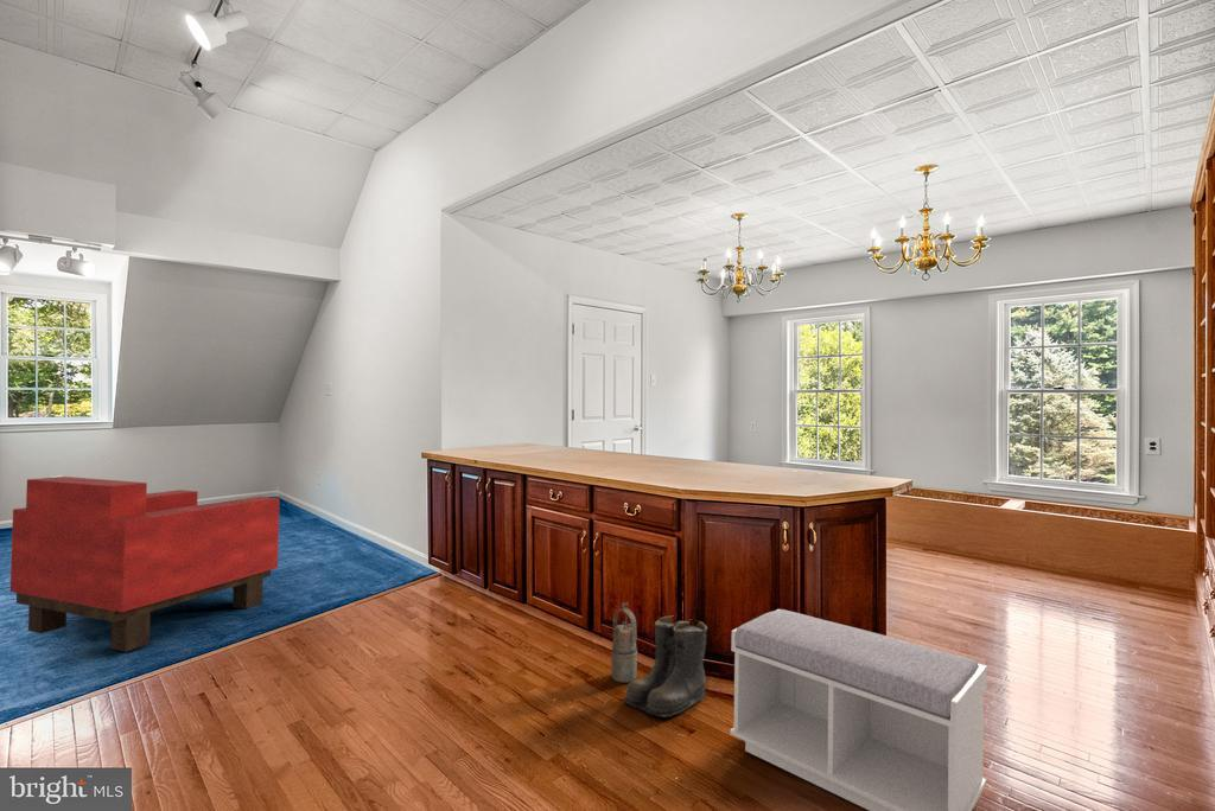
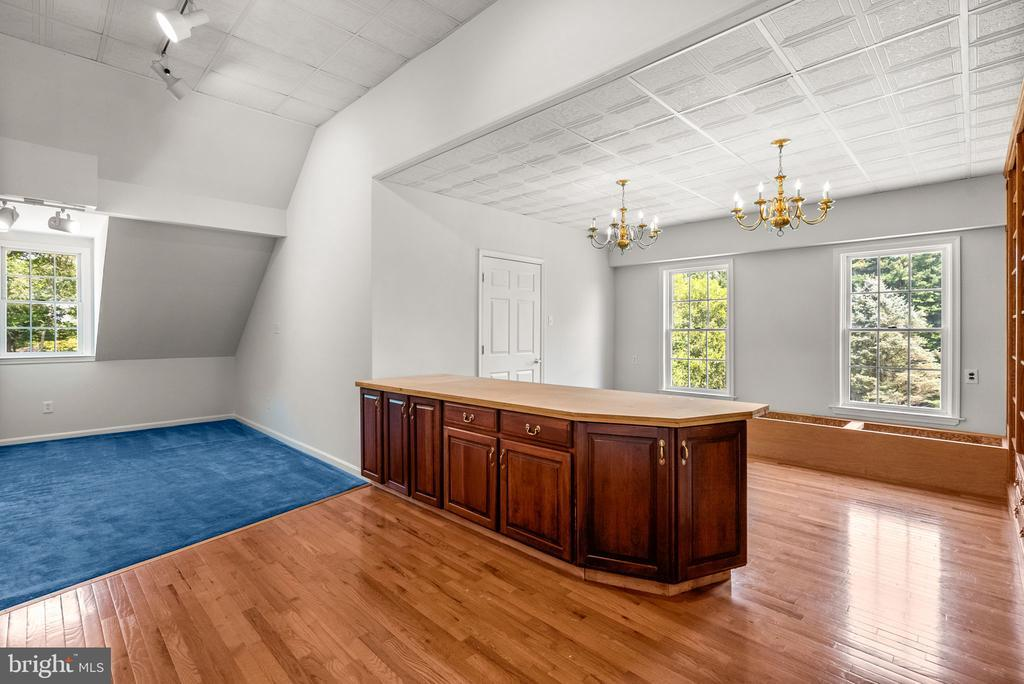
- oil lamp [610,601,638,684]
- armchair [9,475,281,653]
- boots [623,615,708,719]
- bench [729,608,988,811]
